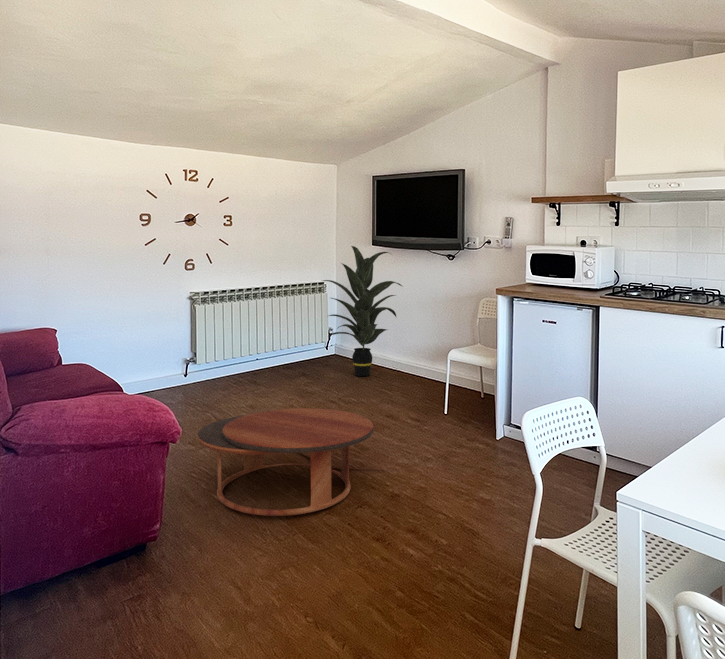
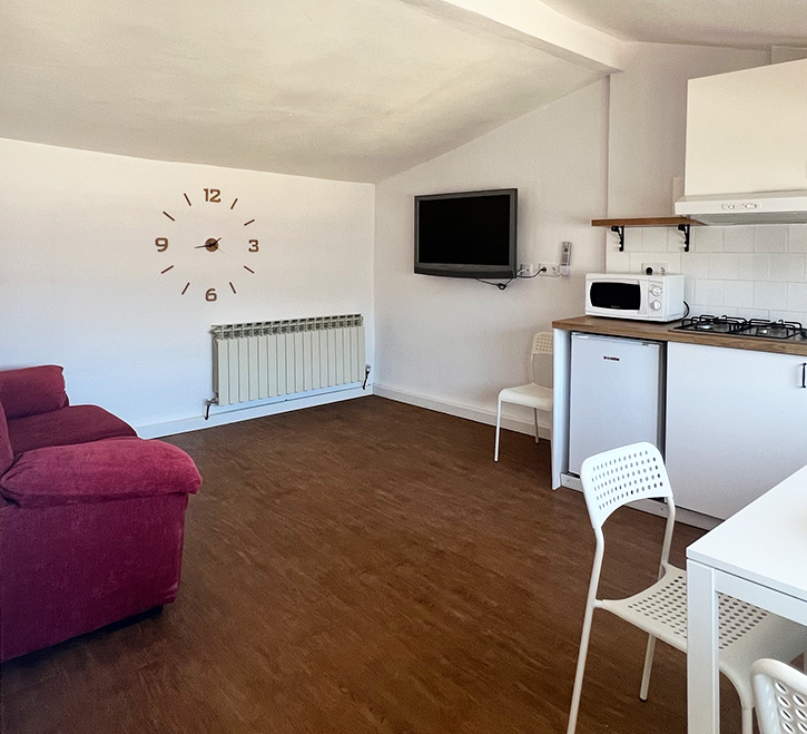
- indoor plant [322,245,403,377]
- coffee table [197,407,375,517]
